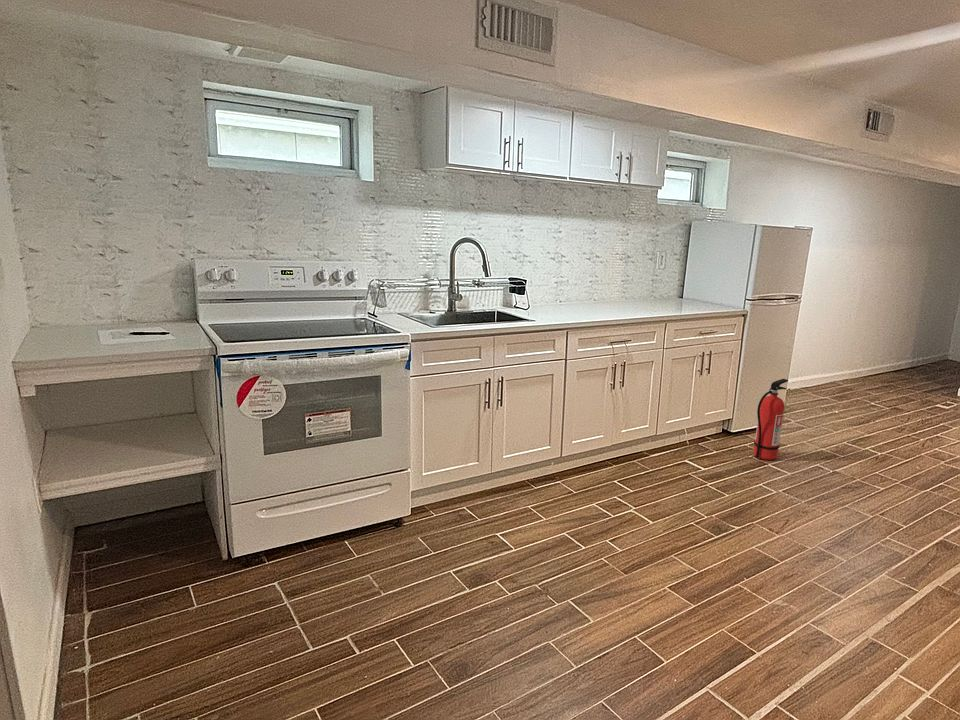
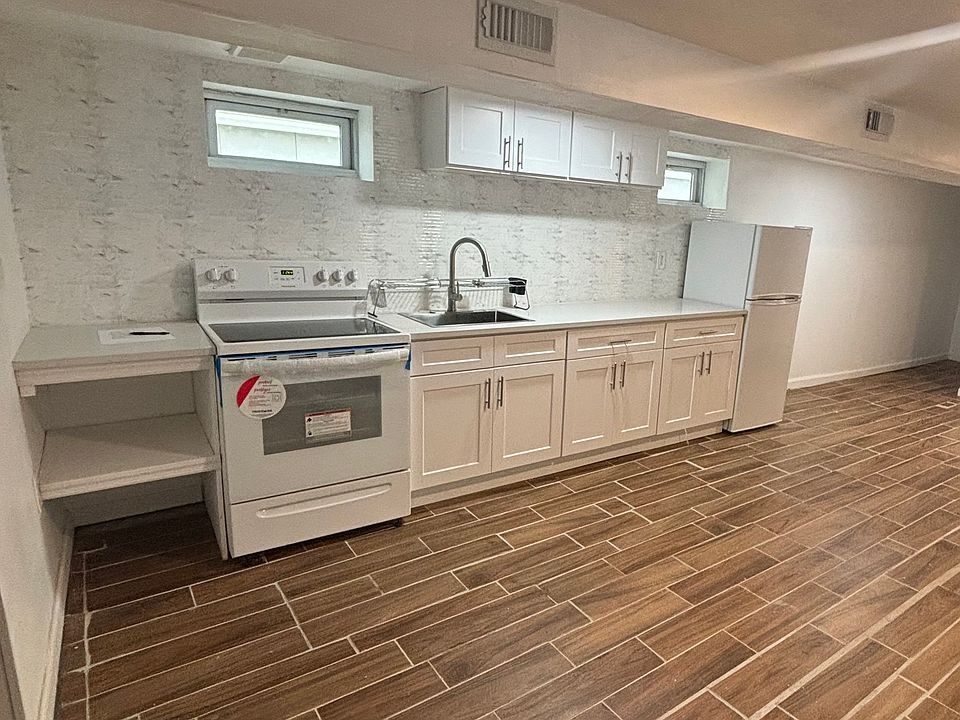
- fire extinguisher [753,378,789,461]
